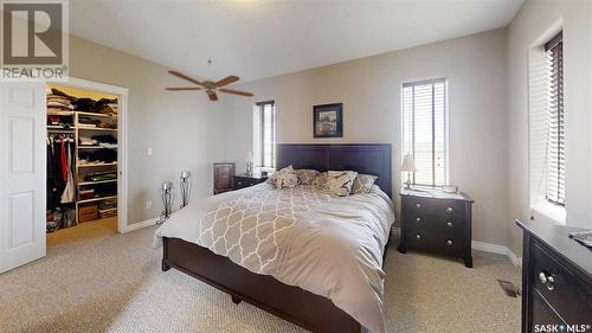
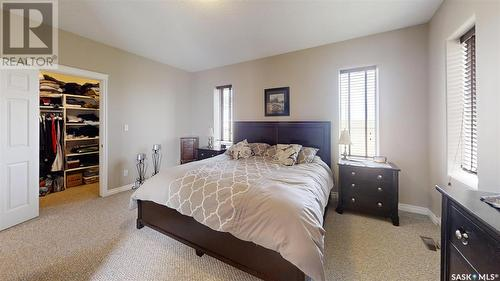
- ceiling fan [163,59,256,102]
